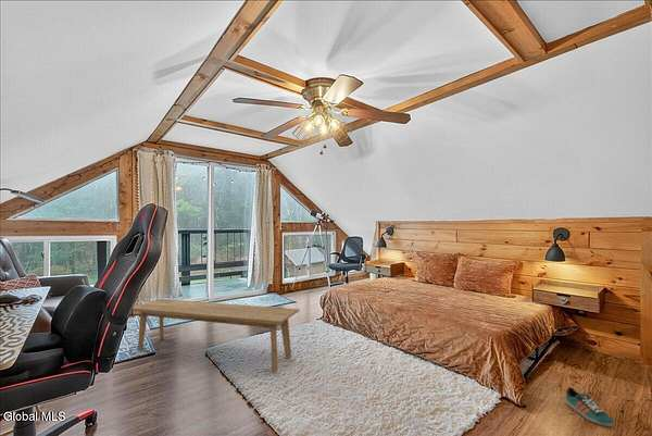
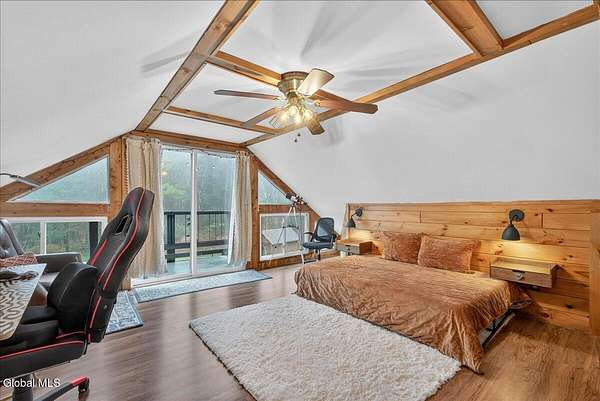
- sneaker [564,386,615,427]
- bench [131,298,300,372]
